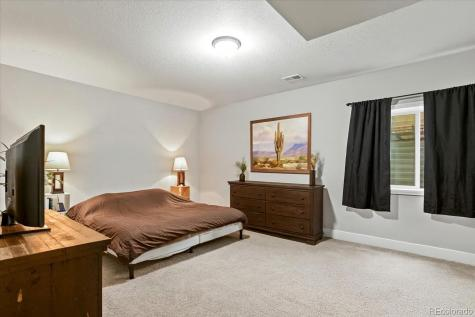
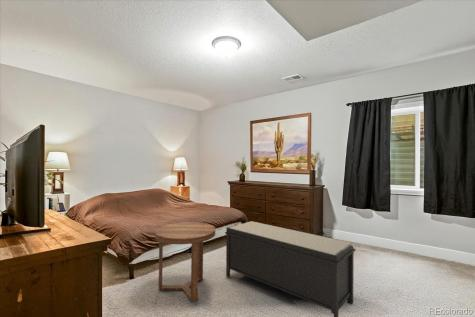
+ bench [224,220,356,317]
+ side table [154,221,216,302]
